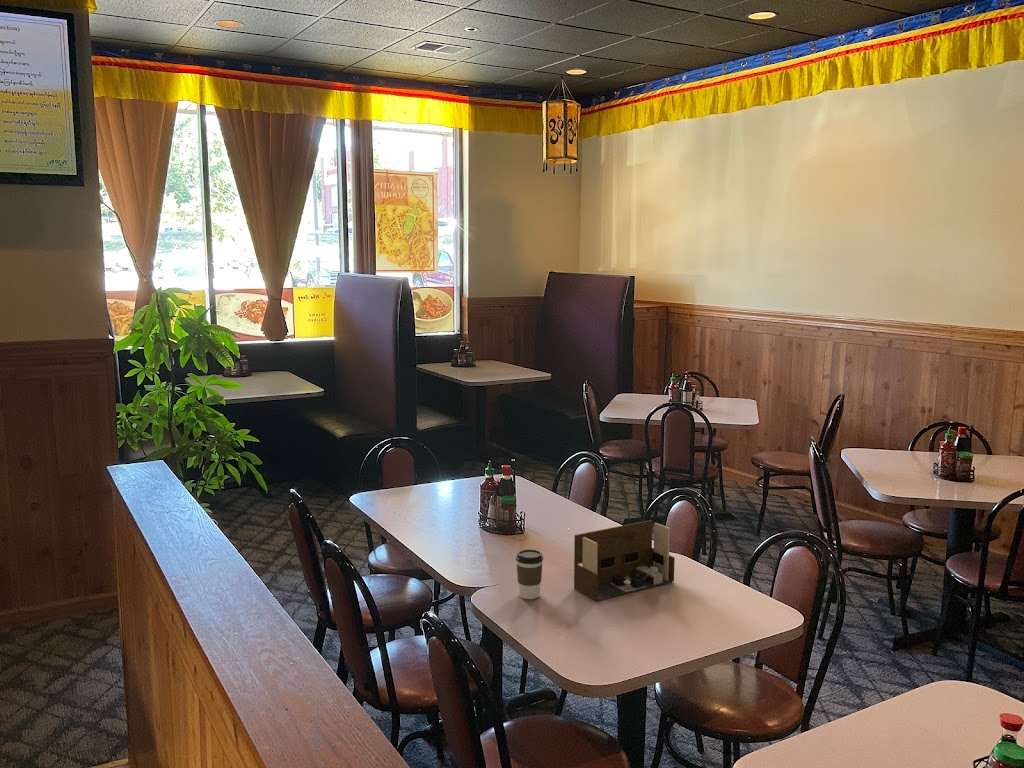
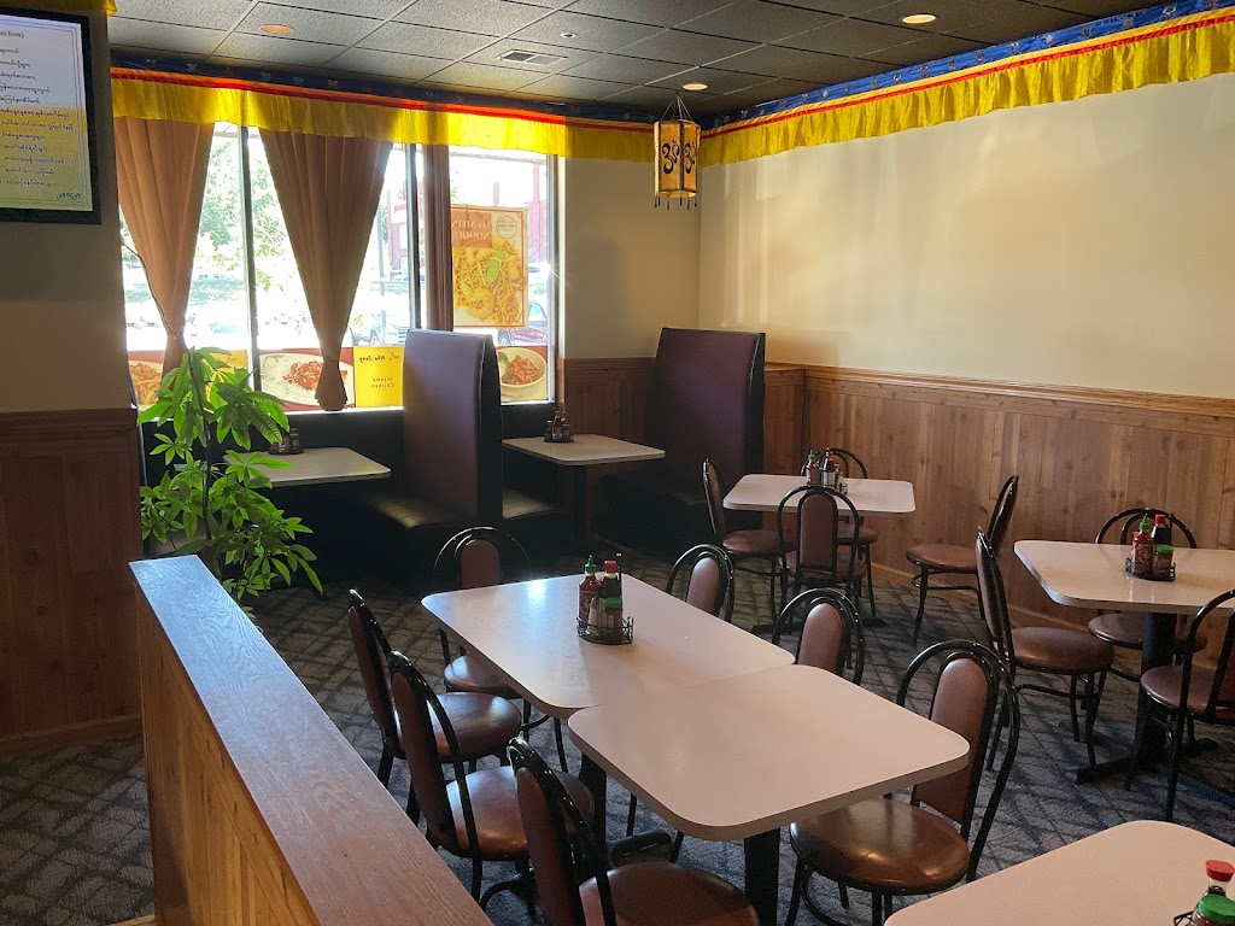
- coffee cup [515,548,544,600]
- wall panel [573,519,676,602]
